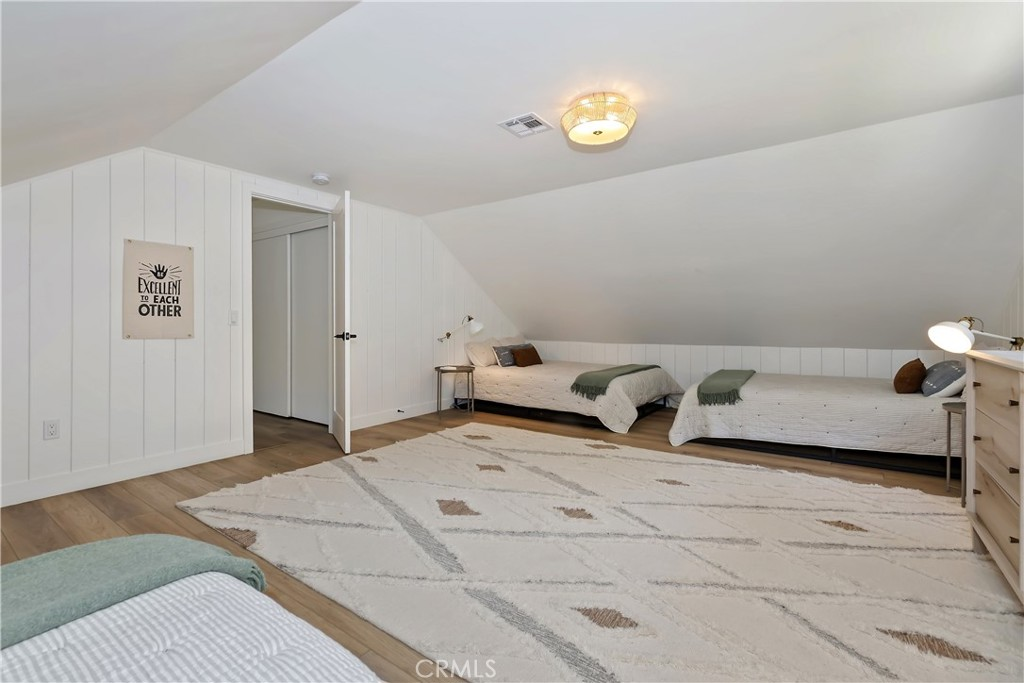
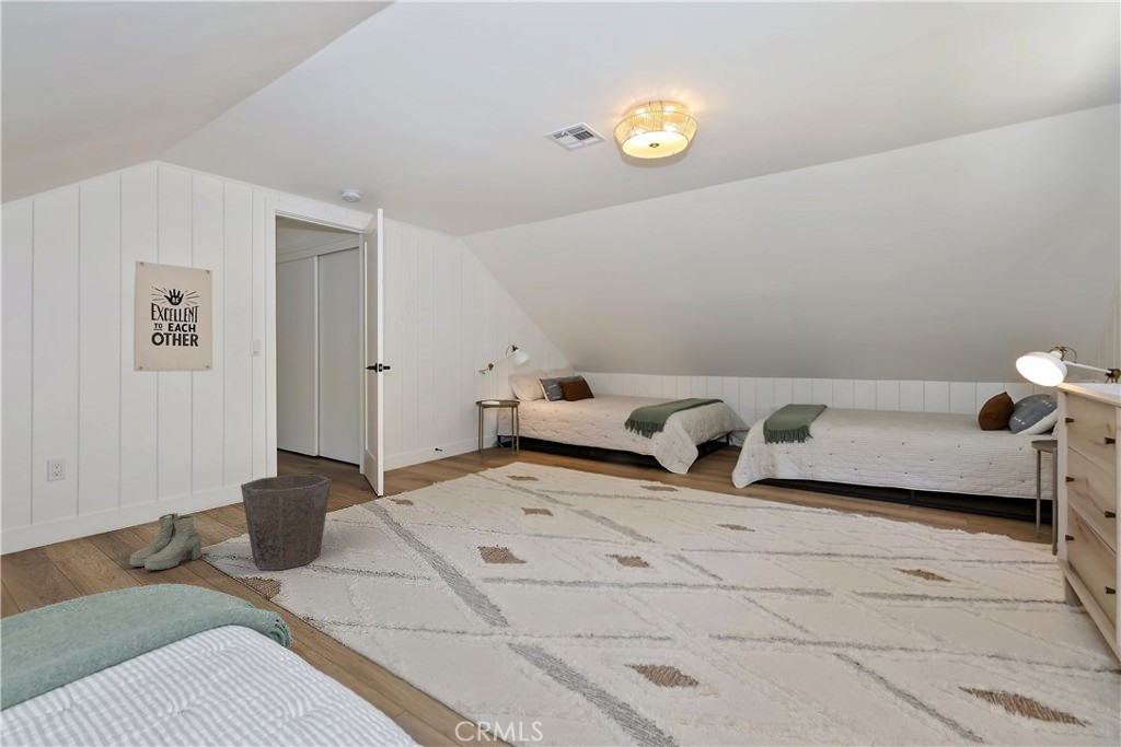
+ waste bin [240,474,333,571]
+ boots [128,513,203,571]
